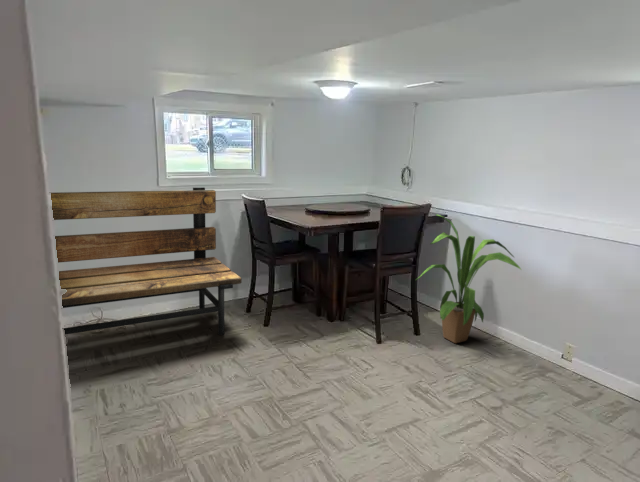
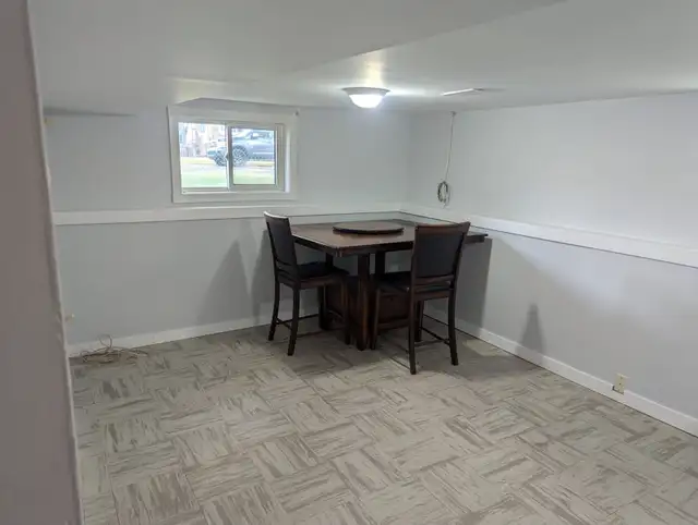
- house plant [415,213,522,344]
- bench [50,186,243,336]
